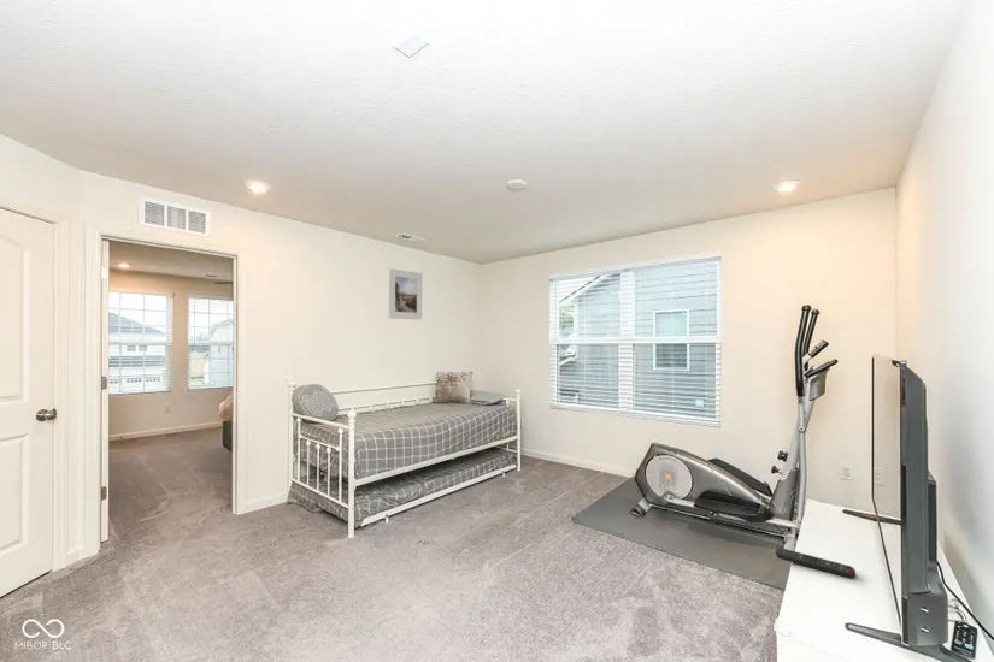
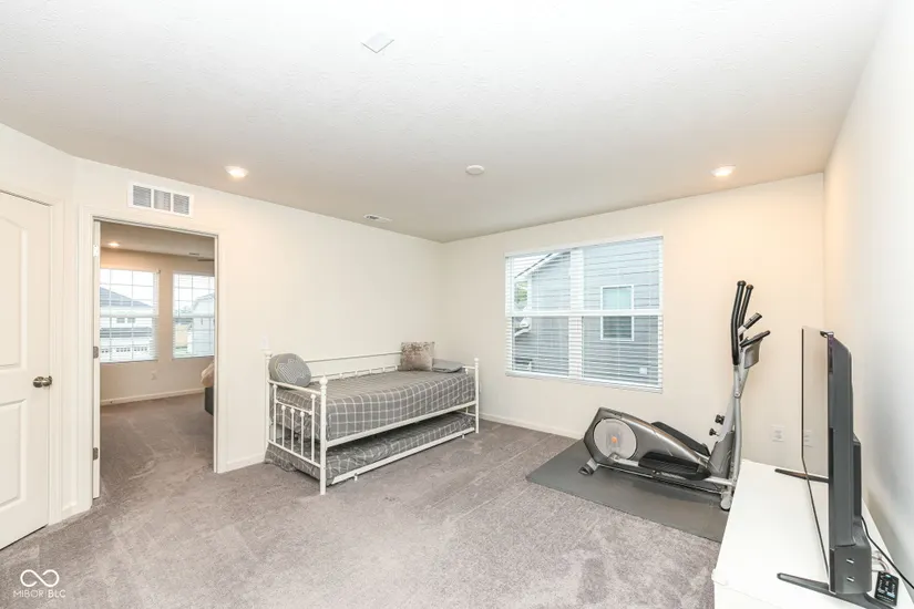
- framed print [387,268,423,320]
- remote control [775,546,857,579]
